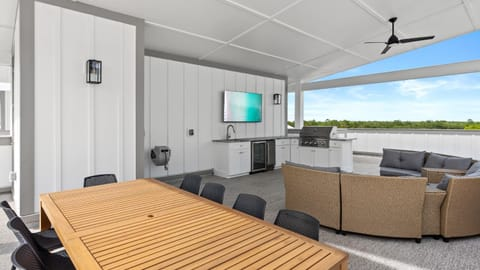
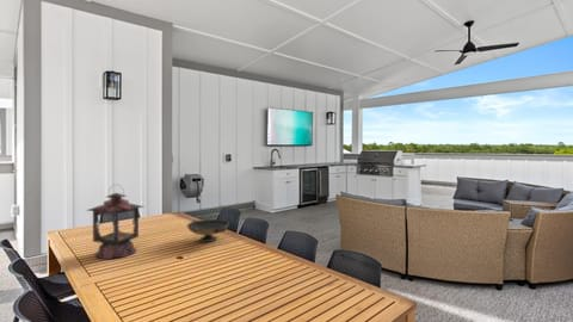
+ decorative bowl [186,218,230,243]
+ candle lantern [85,184,146,260]
